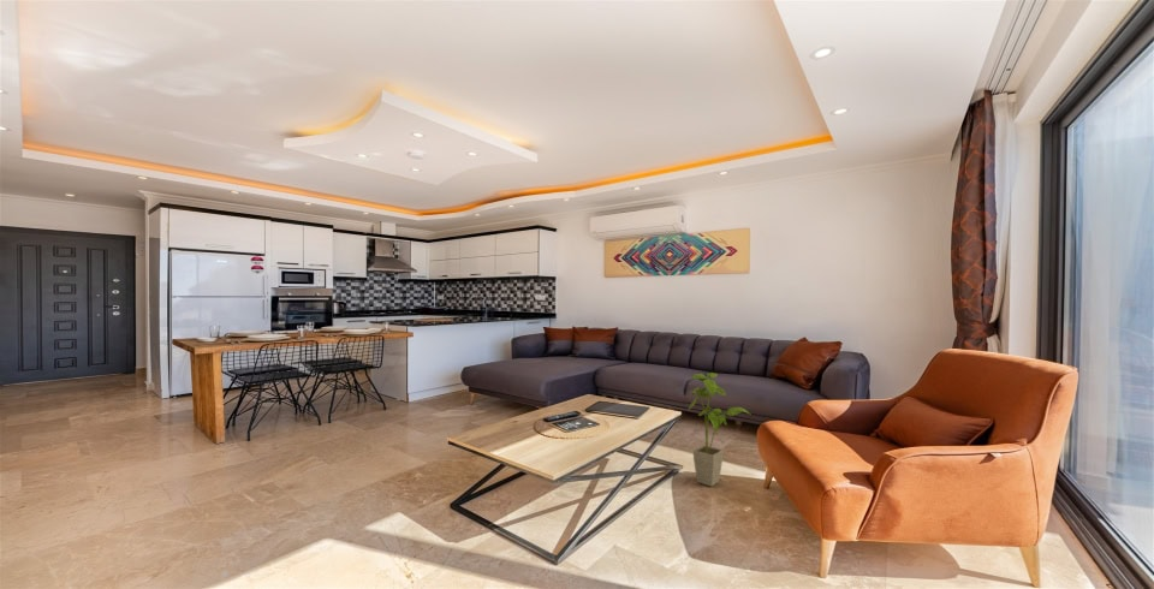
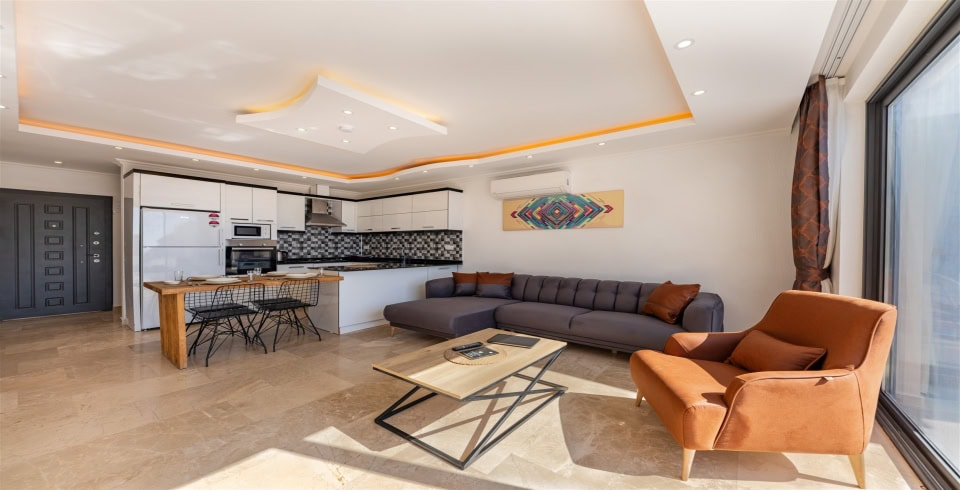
- house plant [688,371,750,488]
